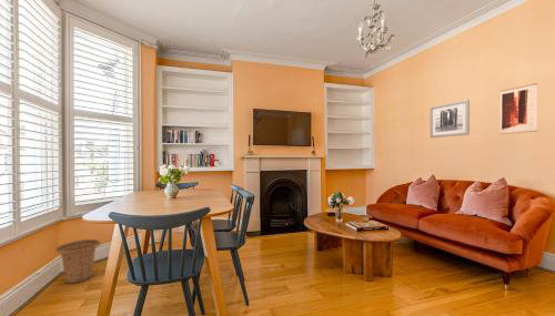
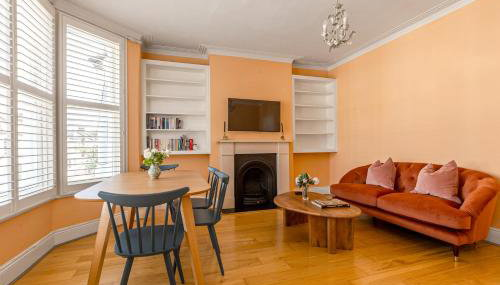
- wall art [500,82,538,135]
- basket [54,238,102,285]
- wall art [430,99,471,139]
